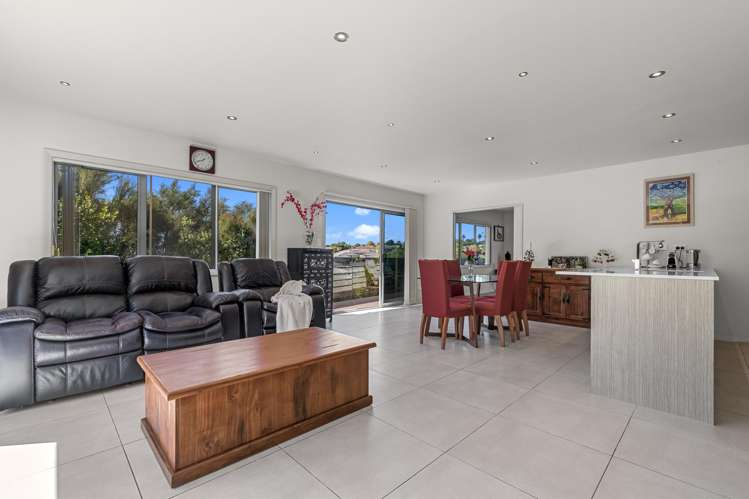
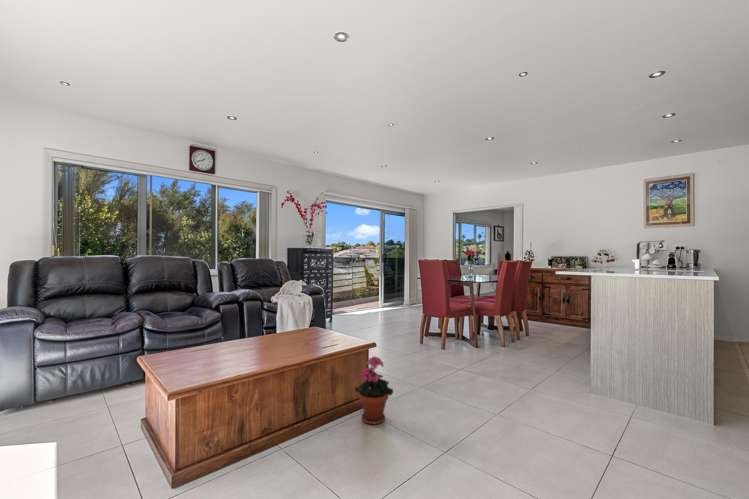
+ potted plant [353,355,394,425]
